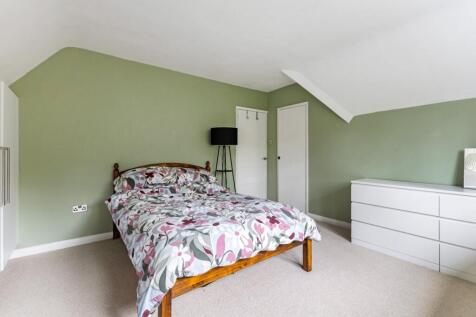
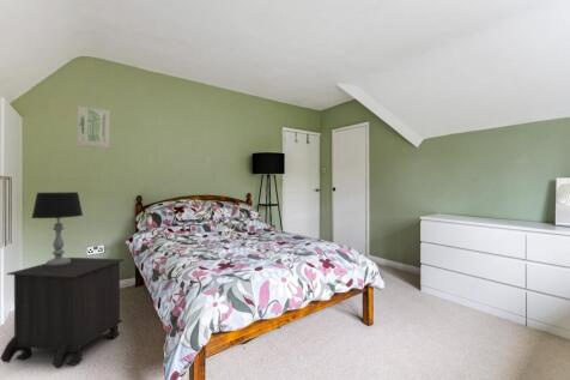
+ table lamp [30,191,84,267]
+ wall art [77,105,111,150]
+ nightstand [0,257,126,369]
